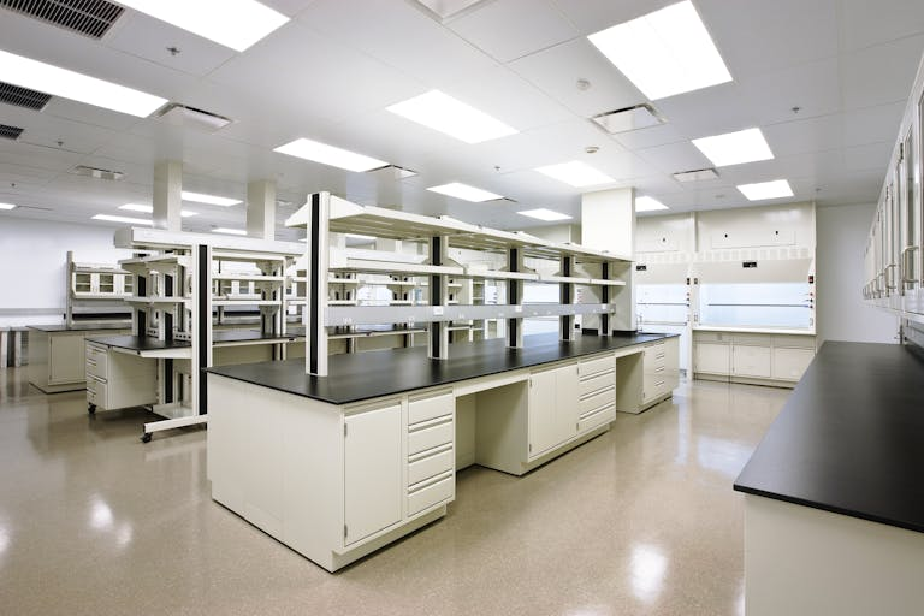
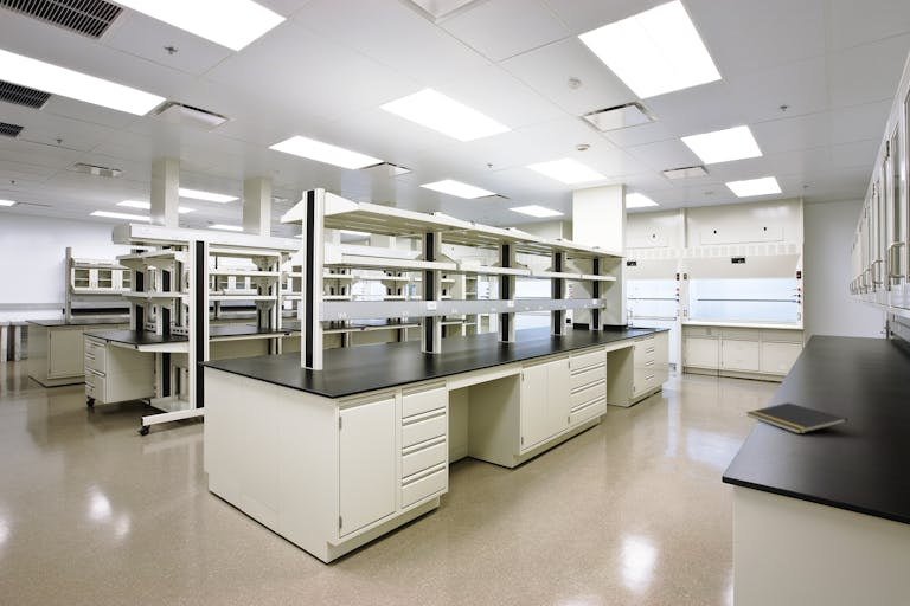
+ notepad [745,401,848,434]
